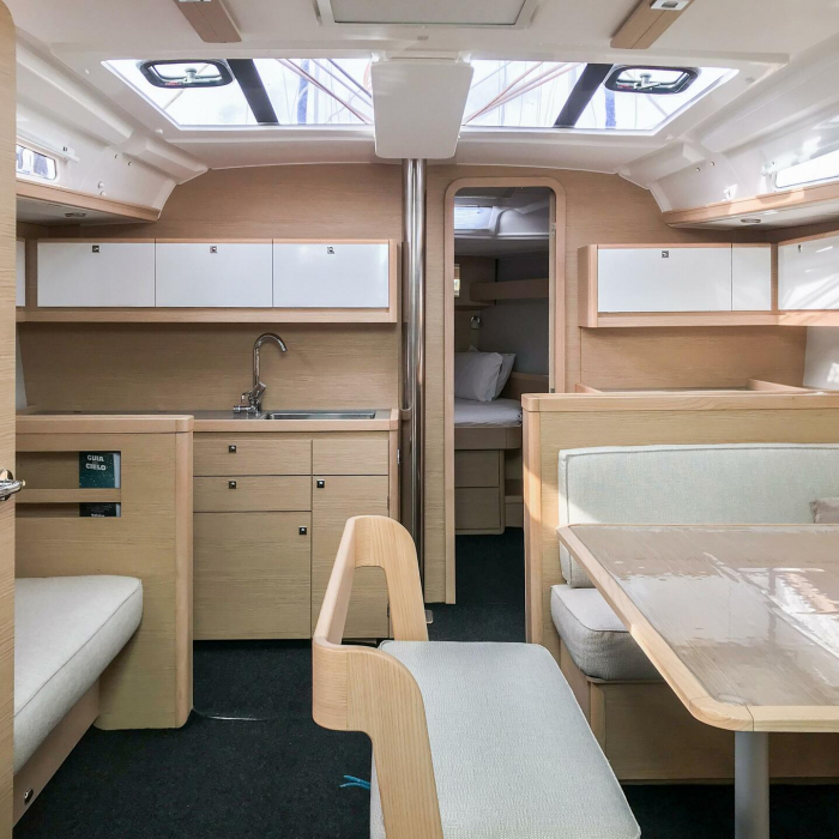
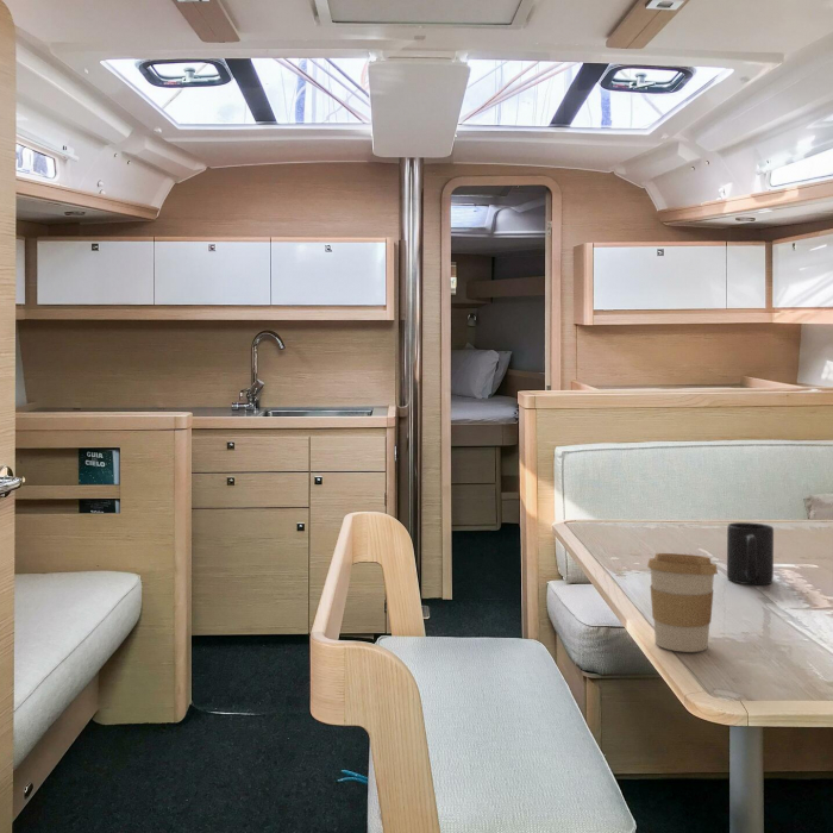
+ mug [726,521,775,585]
+ coffee cup [646,552,719,653]
